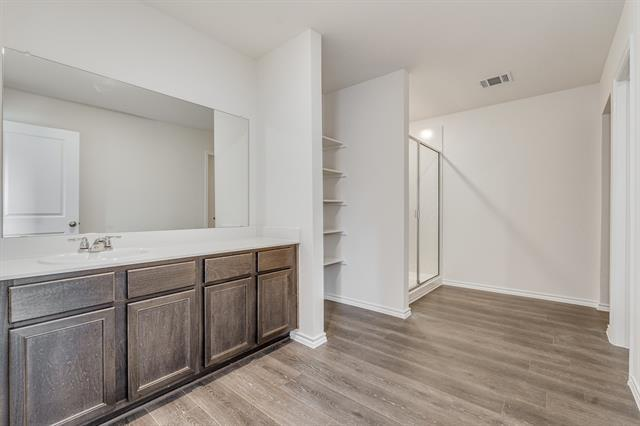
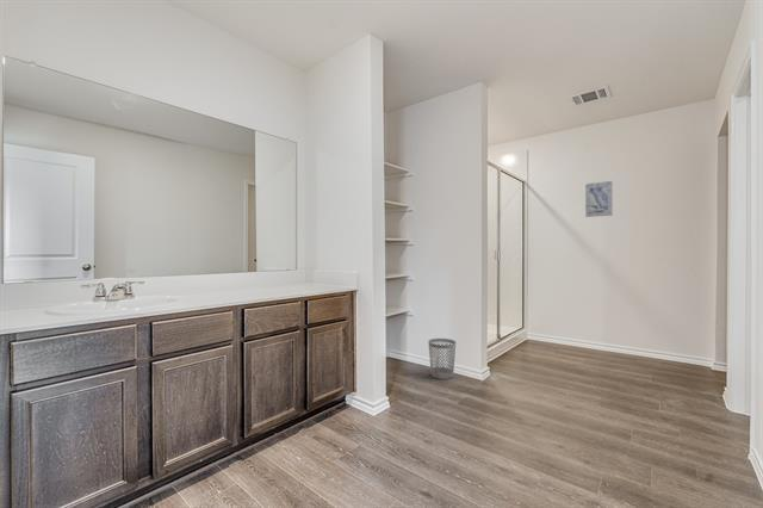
+ wall art [584,180,614,218]
+ wastebasket [427,337,457,380]
